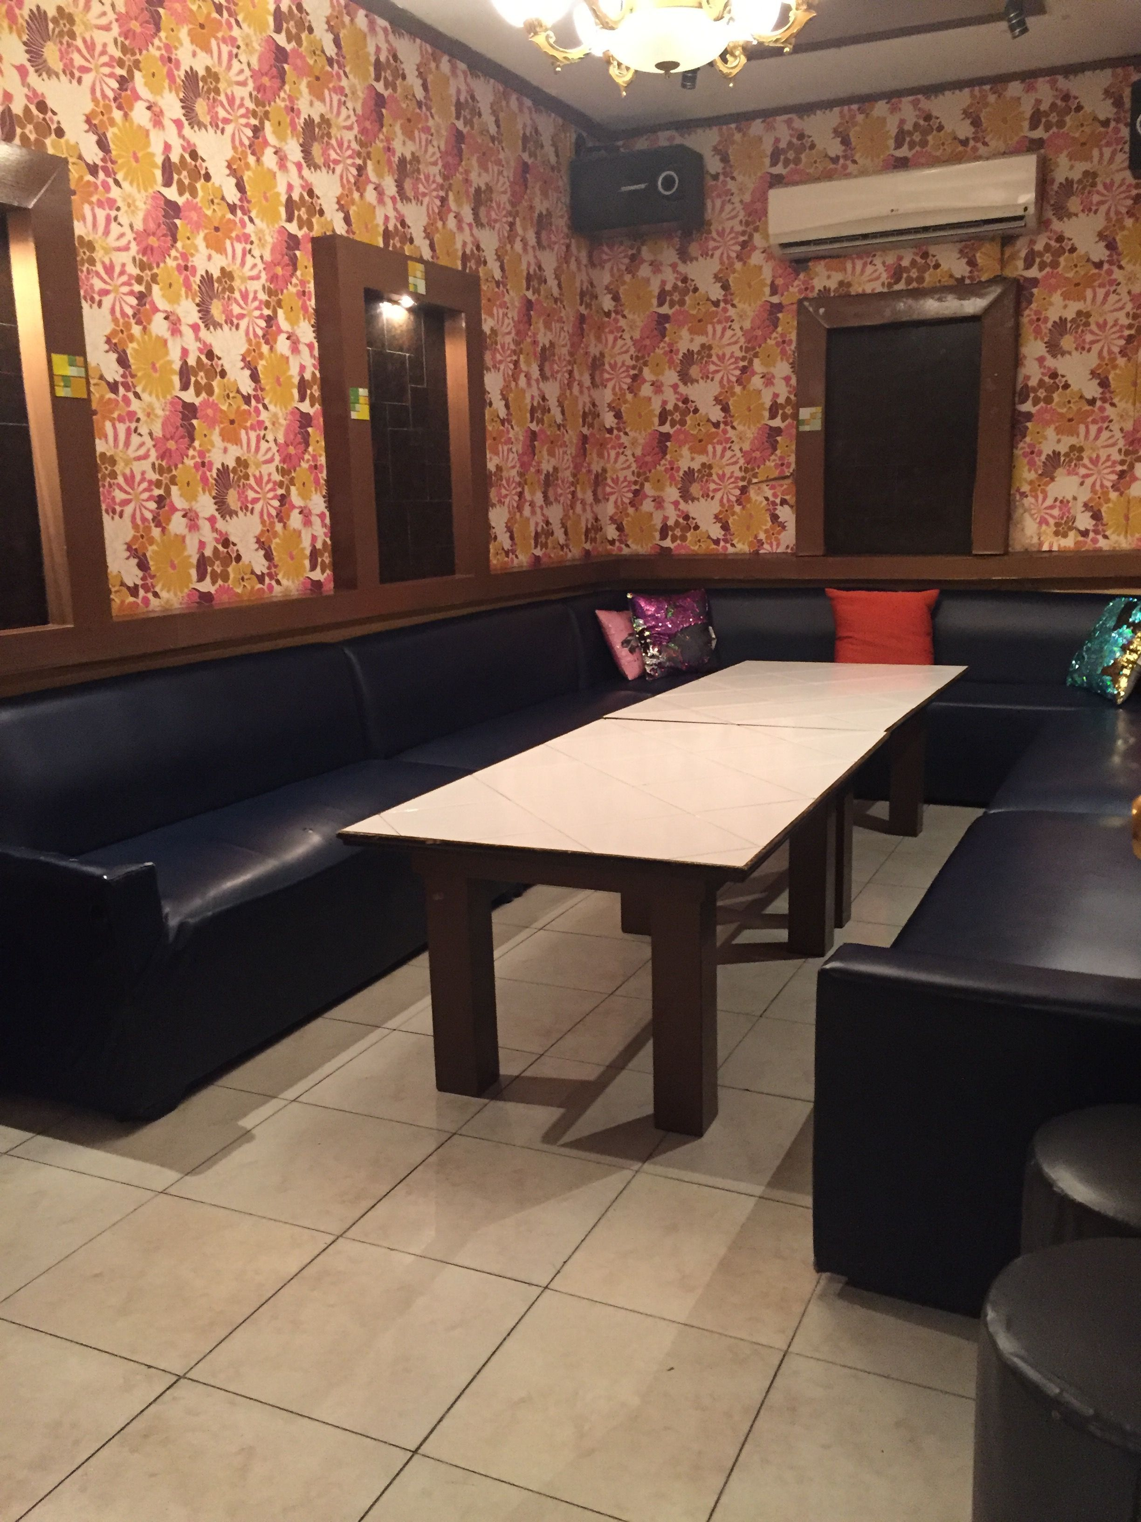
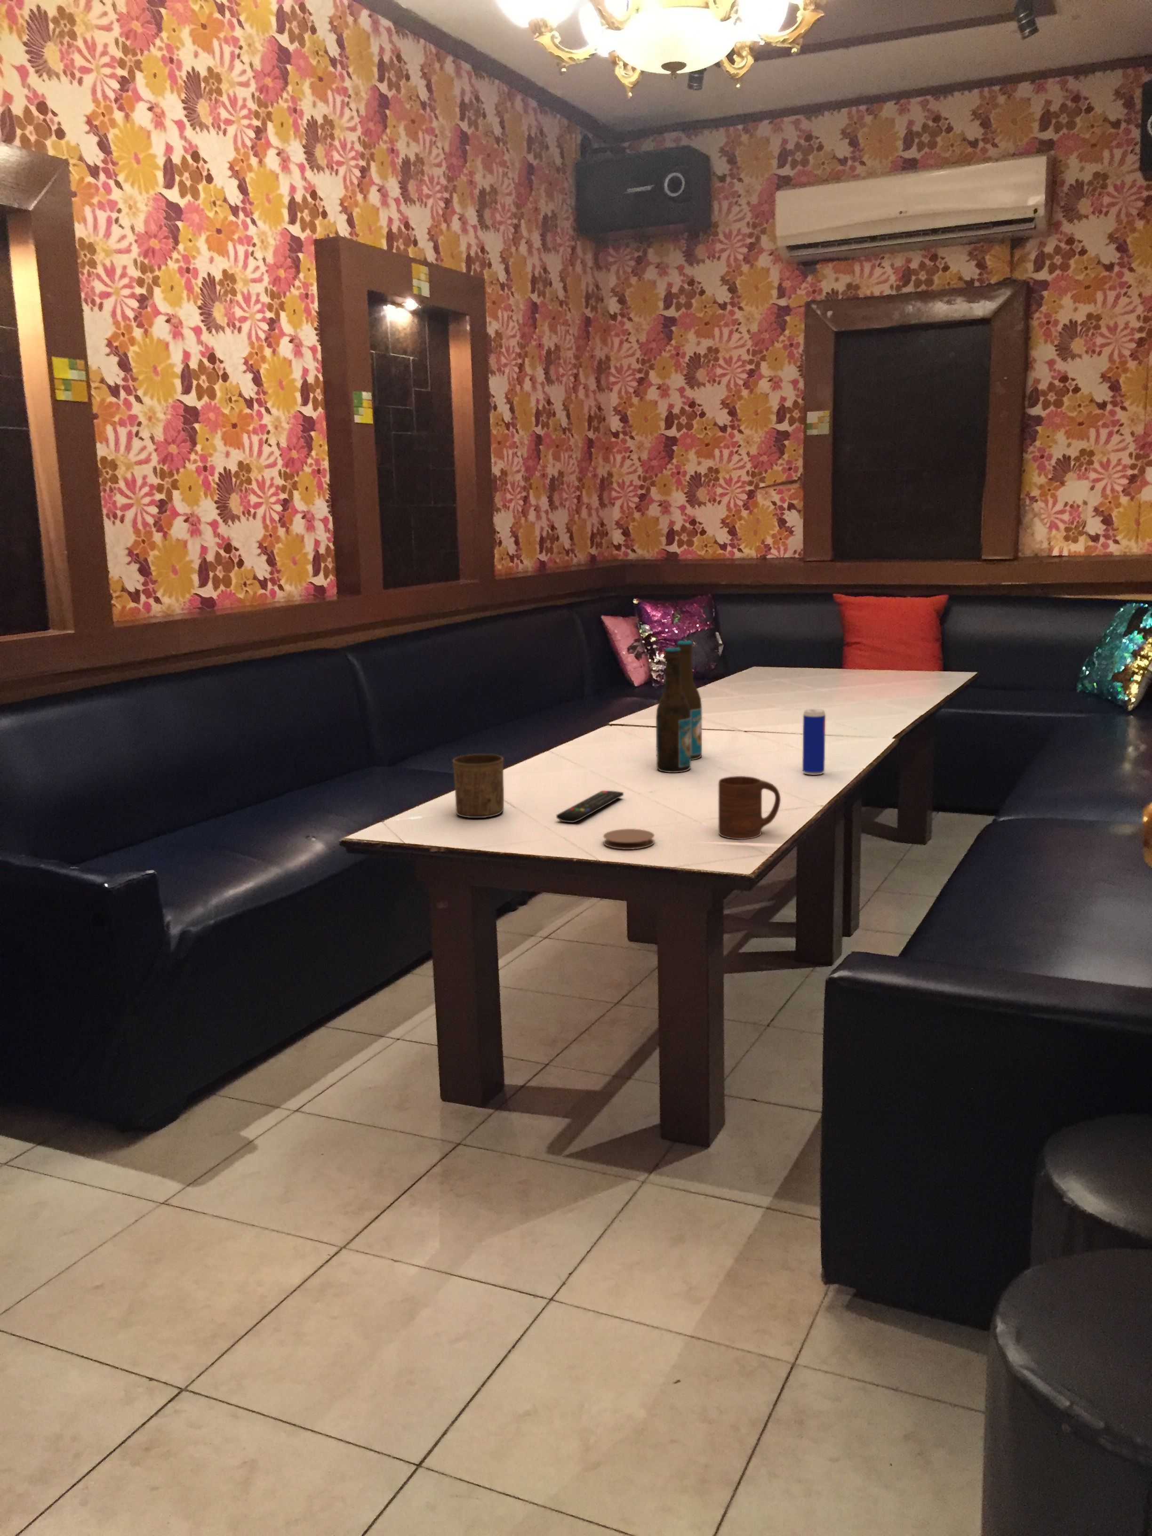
+ remote control [555,790,624,824]
+ cup [718,775,782,841]
+ cup [453,753,505,819]
+ beer bottle [656,640,703,773]
+ beverage can [802,709,825,775]
+ coaster [603,828,655,850]
